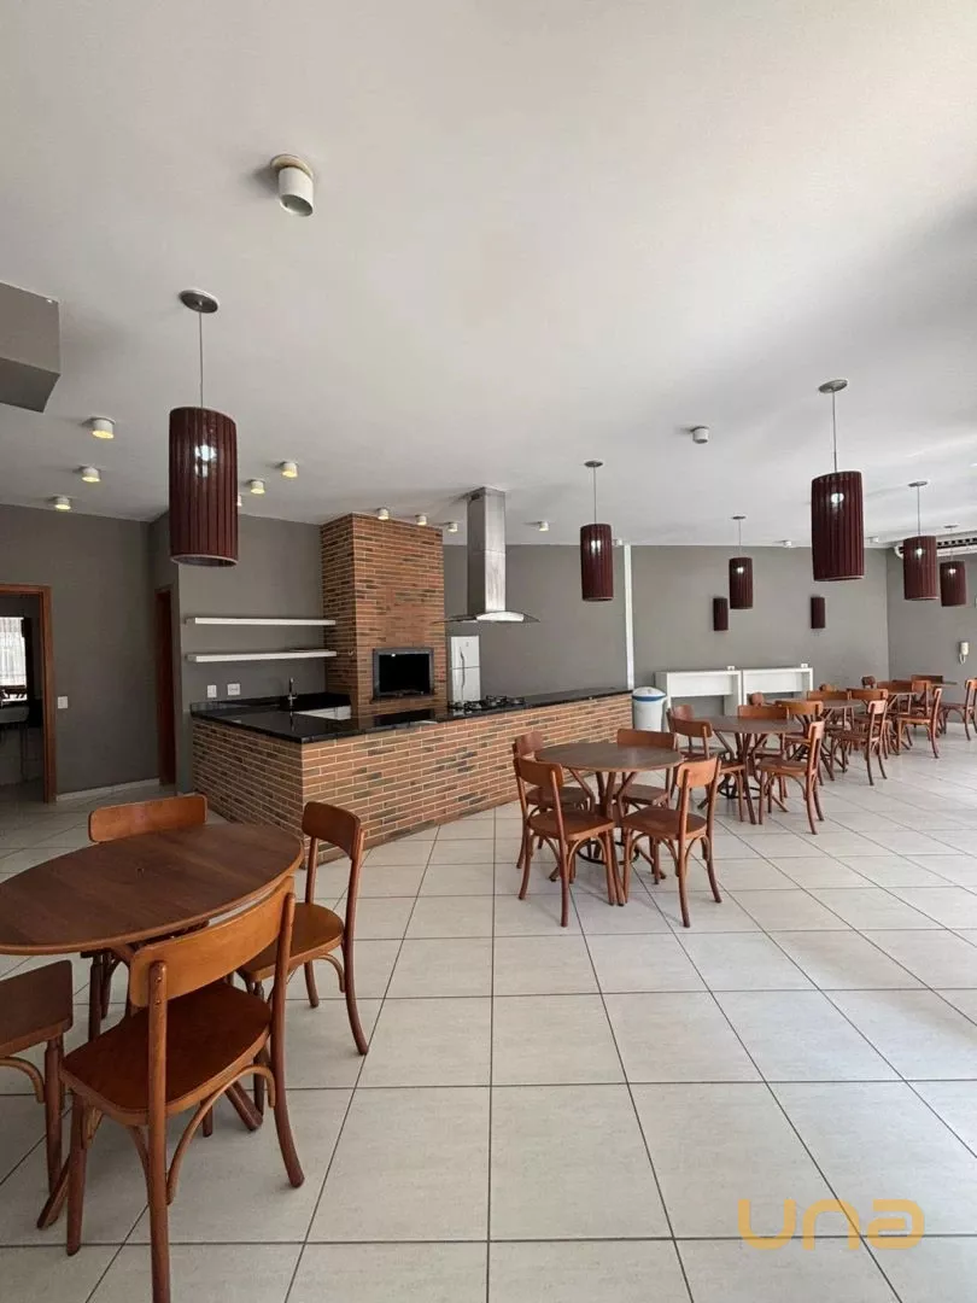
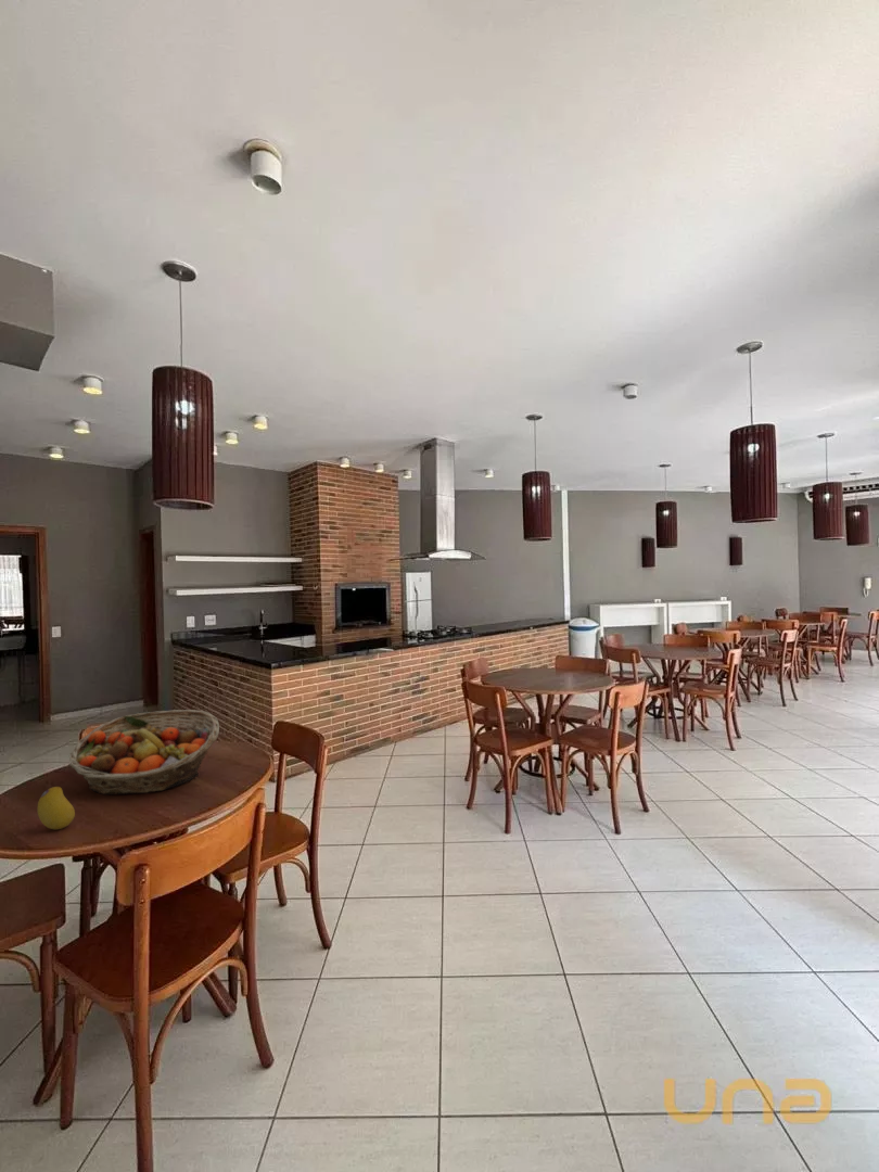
+ fruit basket [68,709,220,797]
+ fruit [37,786,76,830]
